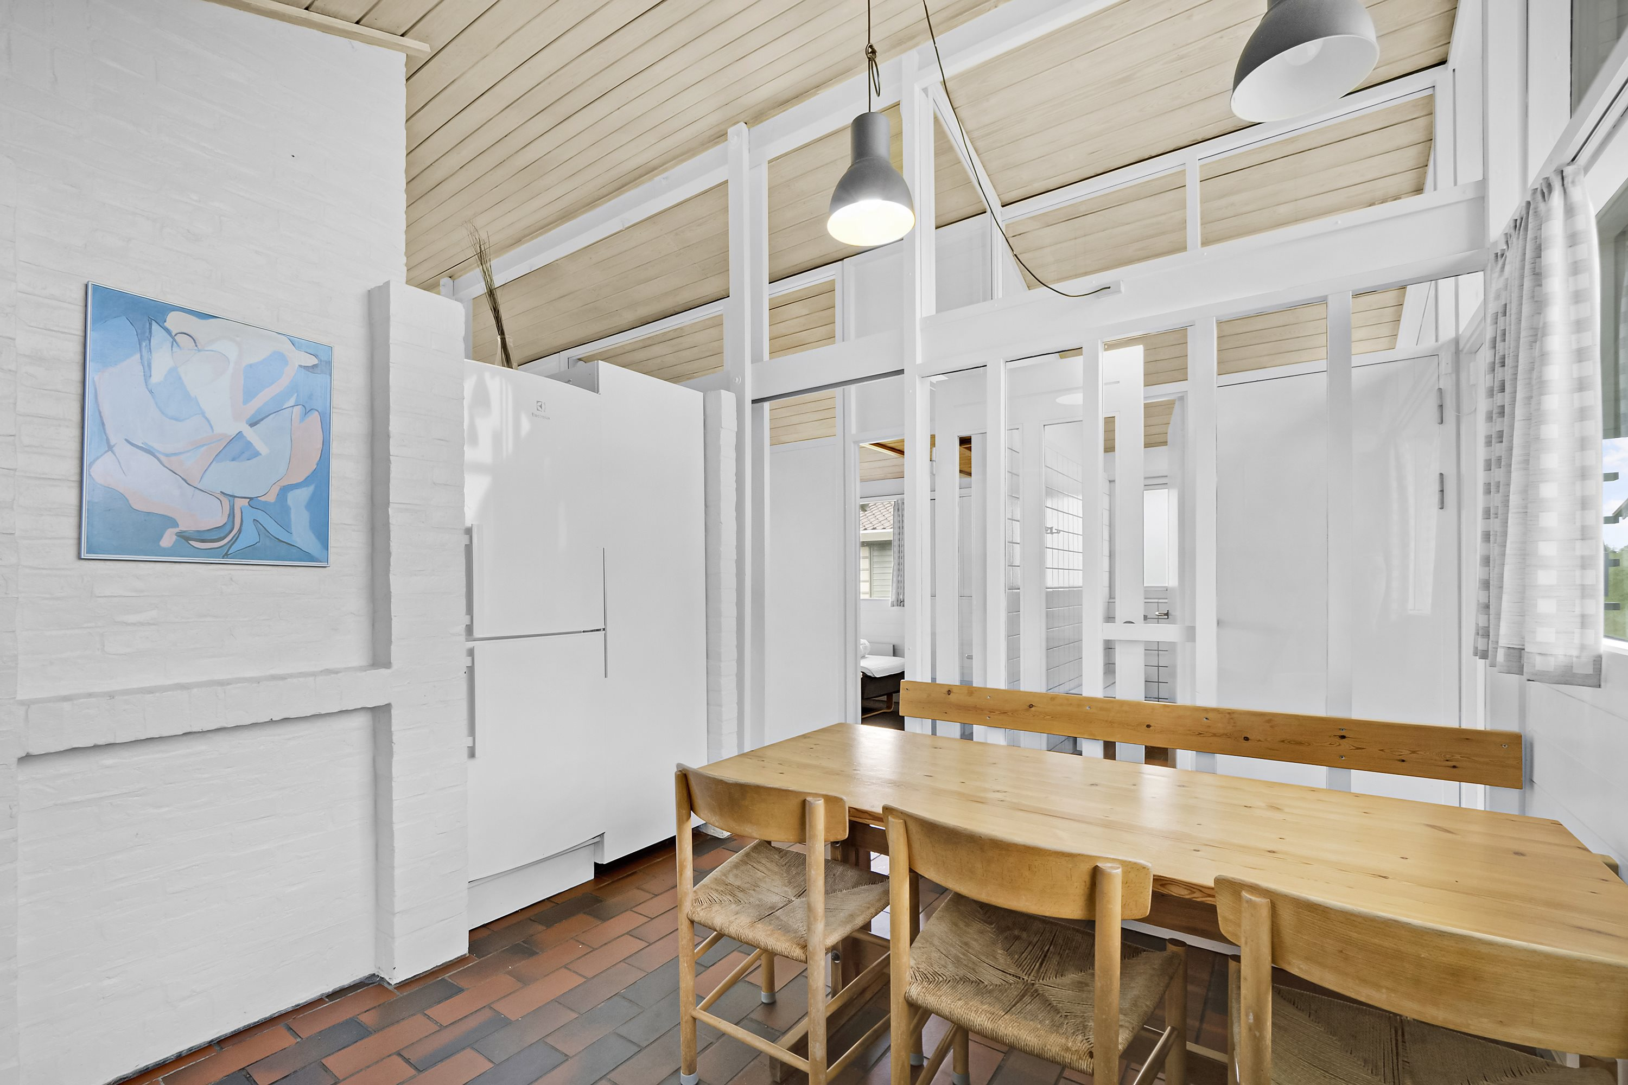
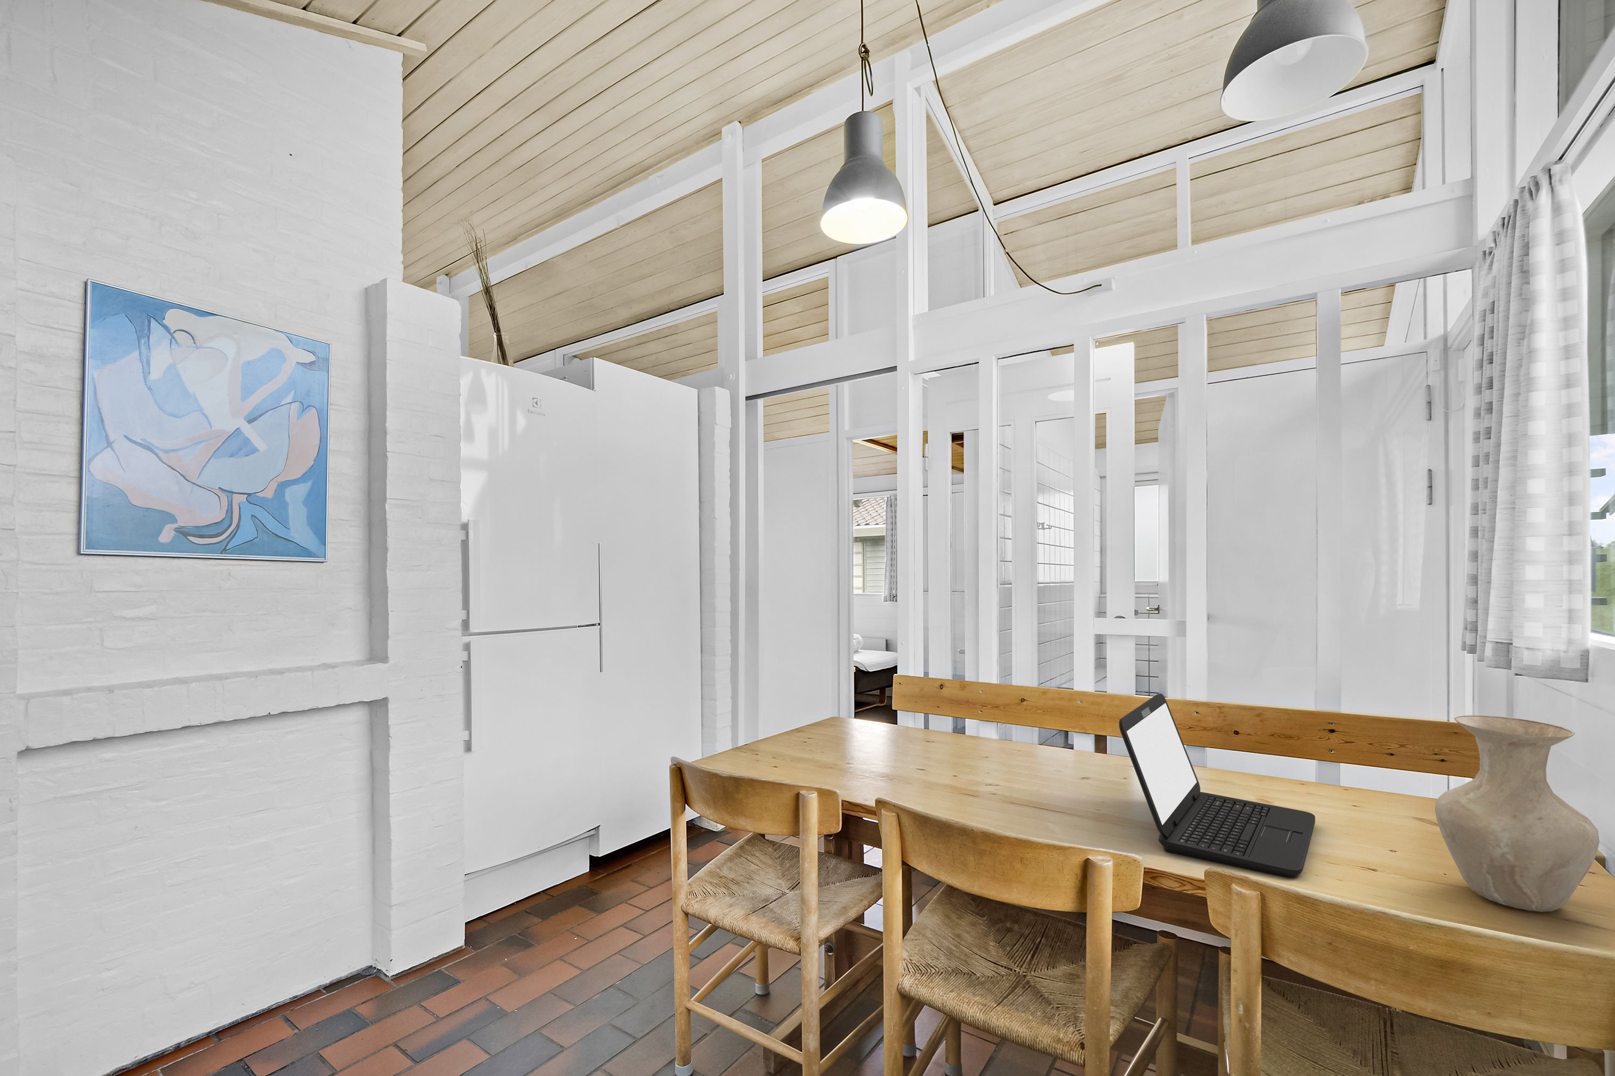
+ vase [1434,715,1599,913]
+ laptop [1119,693,1316,879]
